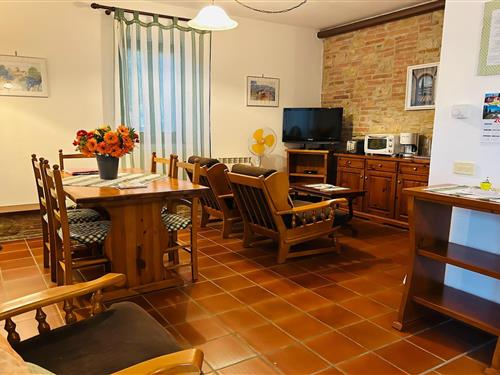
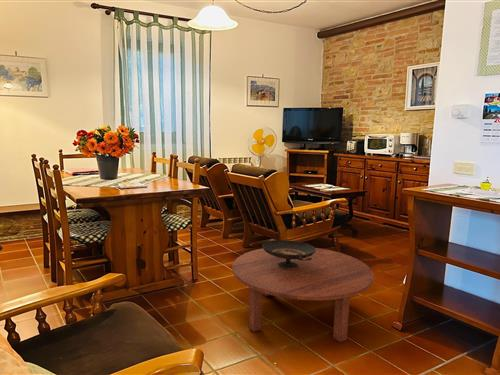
+ coffee table [231,247,375,343]
+ decorative bowl [261,238,316,269]
